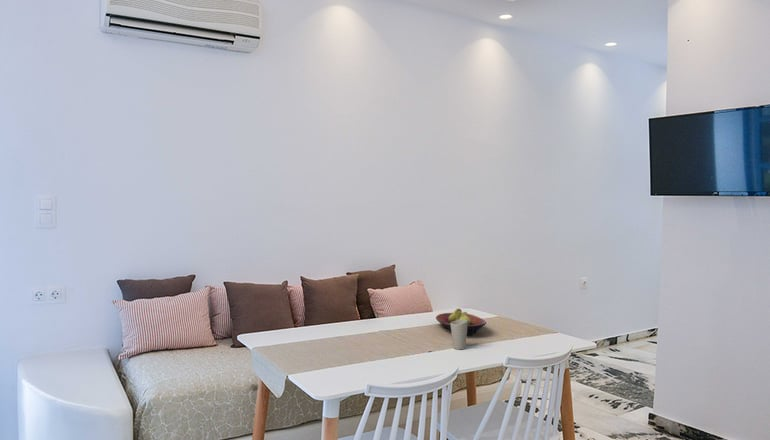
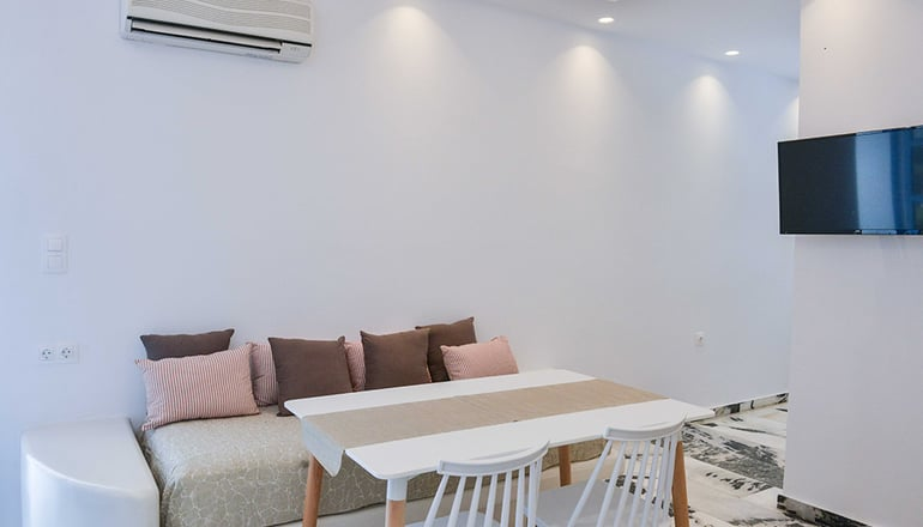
- fruit bowl [435,307,487,336]
- cup [450,319,468,350]
